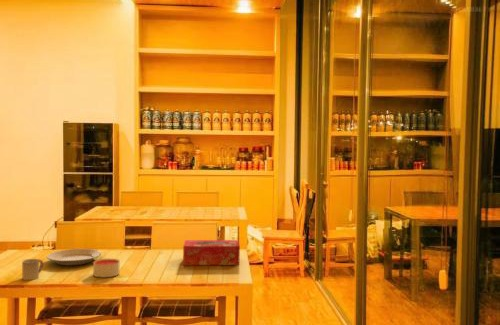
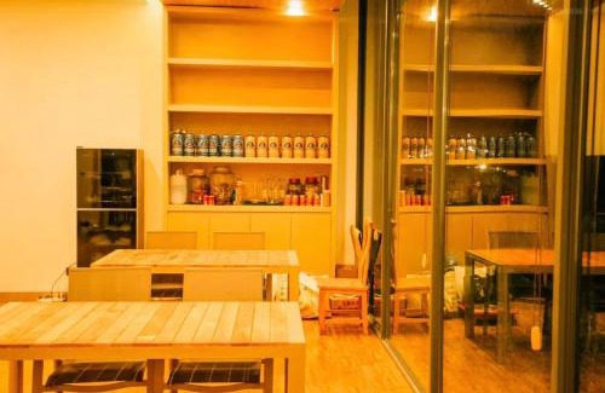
- cup [21,258,44,281]
- candle [92,258,121,278]
- plate [46,248,102,266]
- tissue box [182,239,241,266]
